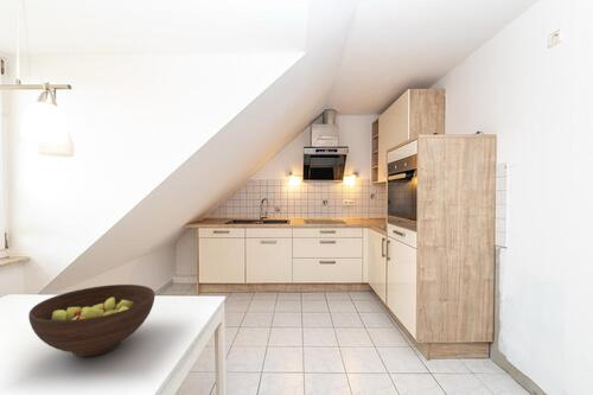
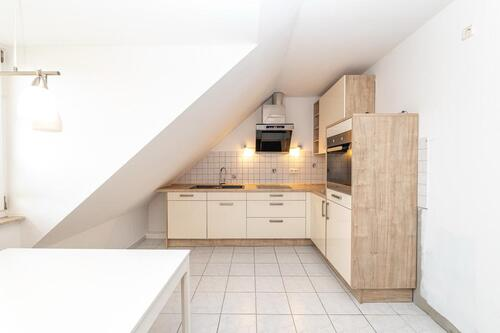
- fruit bowl [27,283,157,357]
